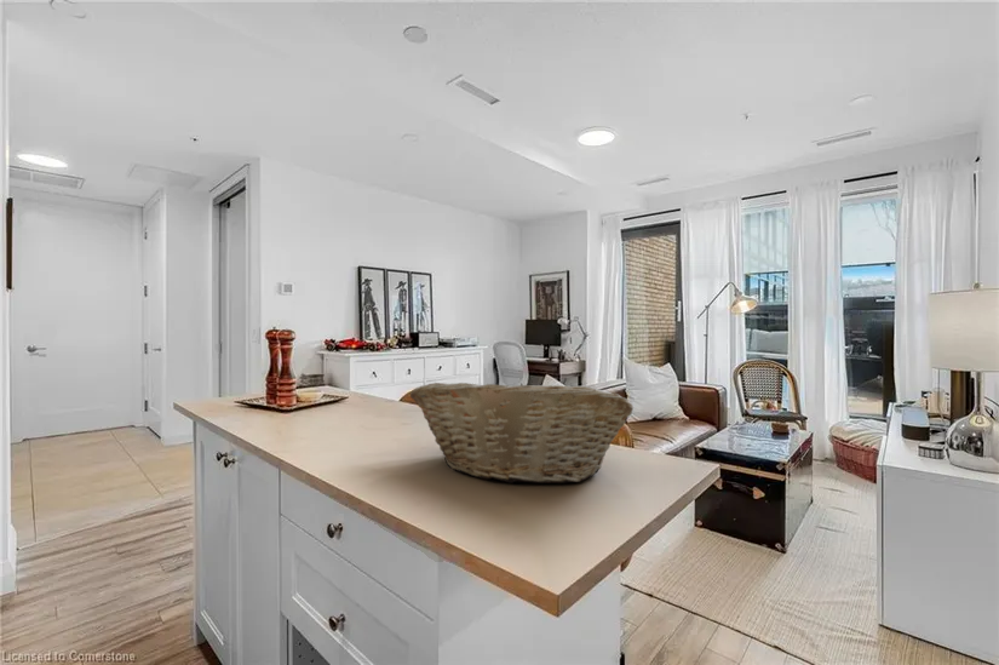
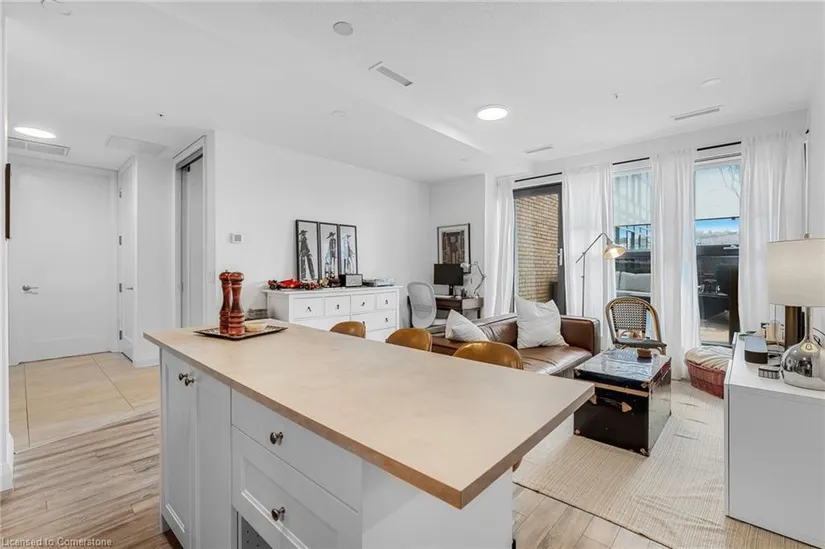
- fruit basket [409,382,635,485]
